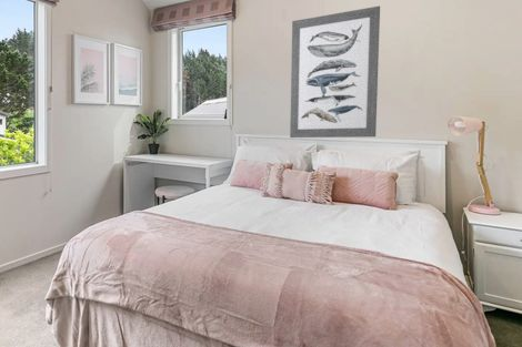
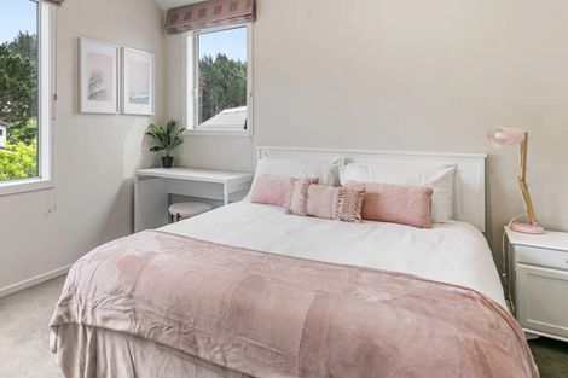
- wall art [289,4,381,139]
